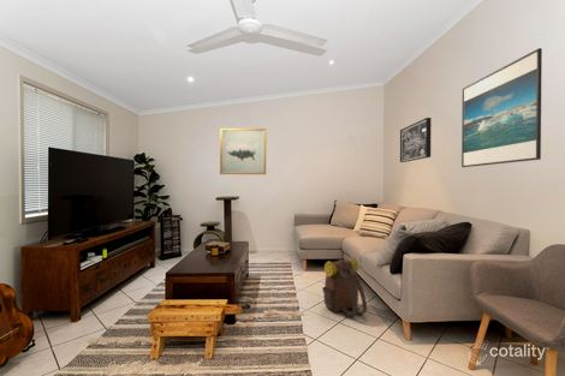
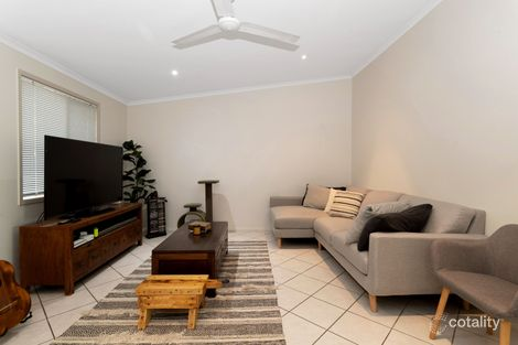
- backpack [321,257,368,318]
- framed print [460,47,543,168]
- wall art [219,127,267,175]
- wall art [399,117,433,163]
